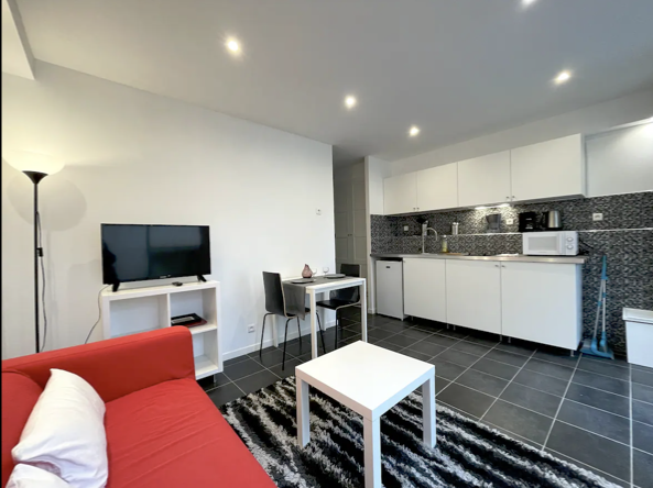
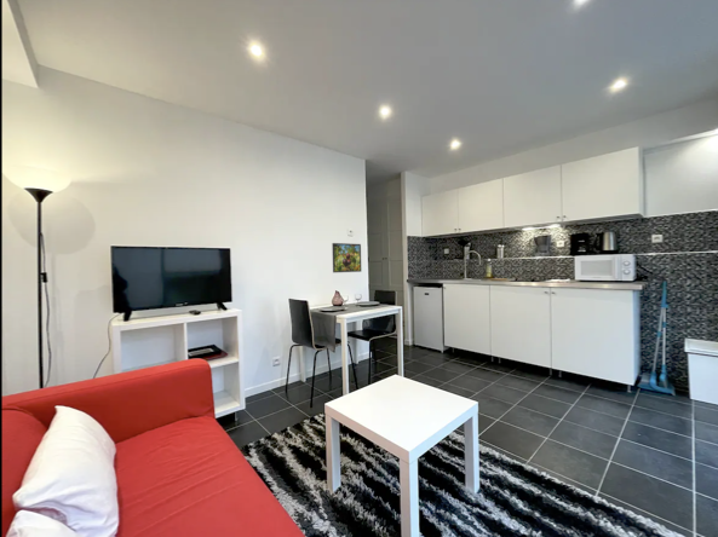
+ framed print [331,242,362,273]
